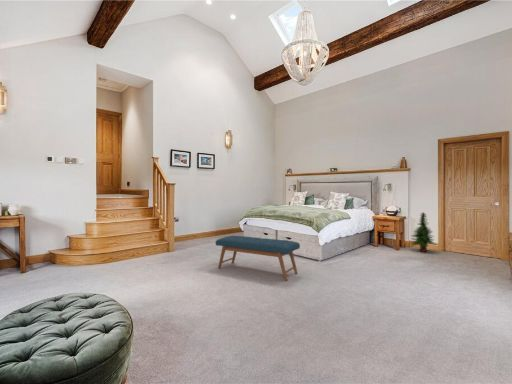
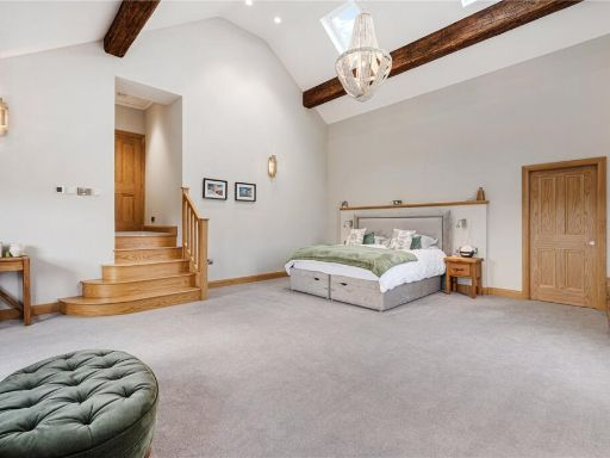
- bench [215,235,301,281]
- tree [409,211,439,253]
